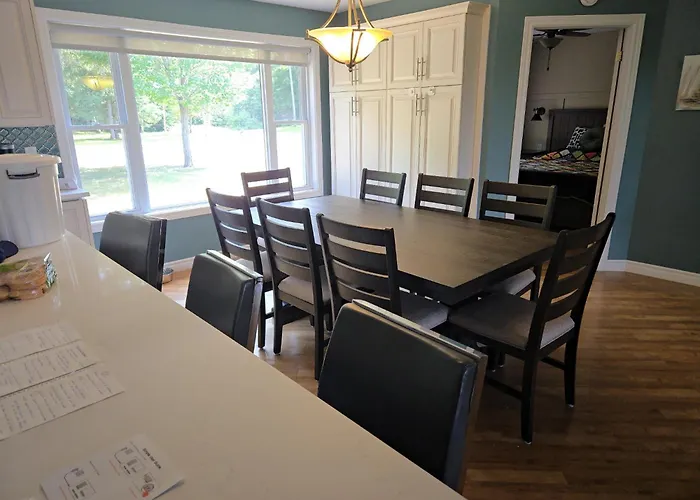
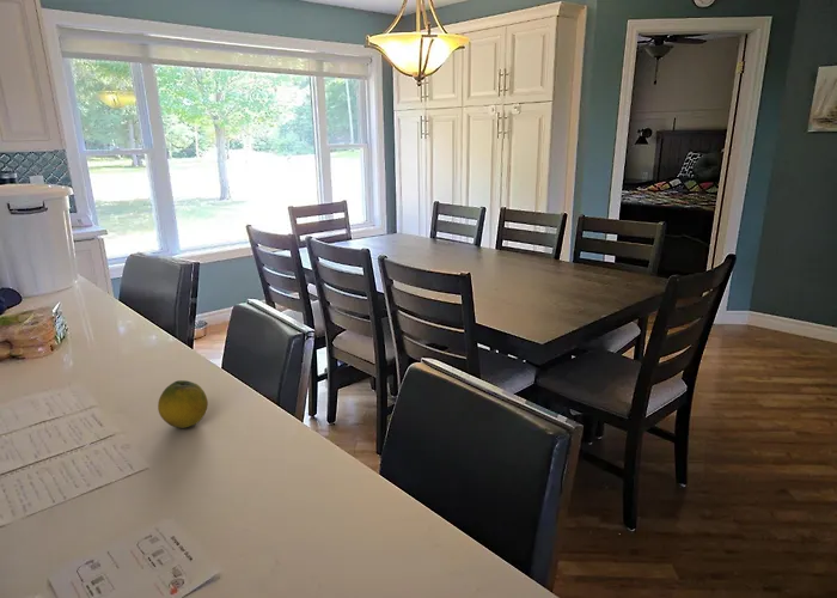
+ fruit [157,379,209,429]
